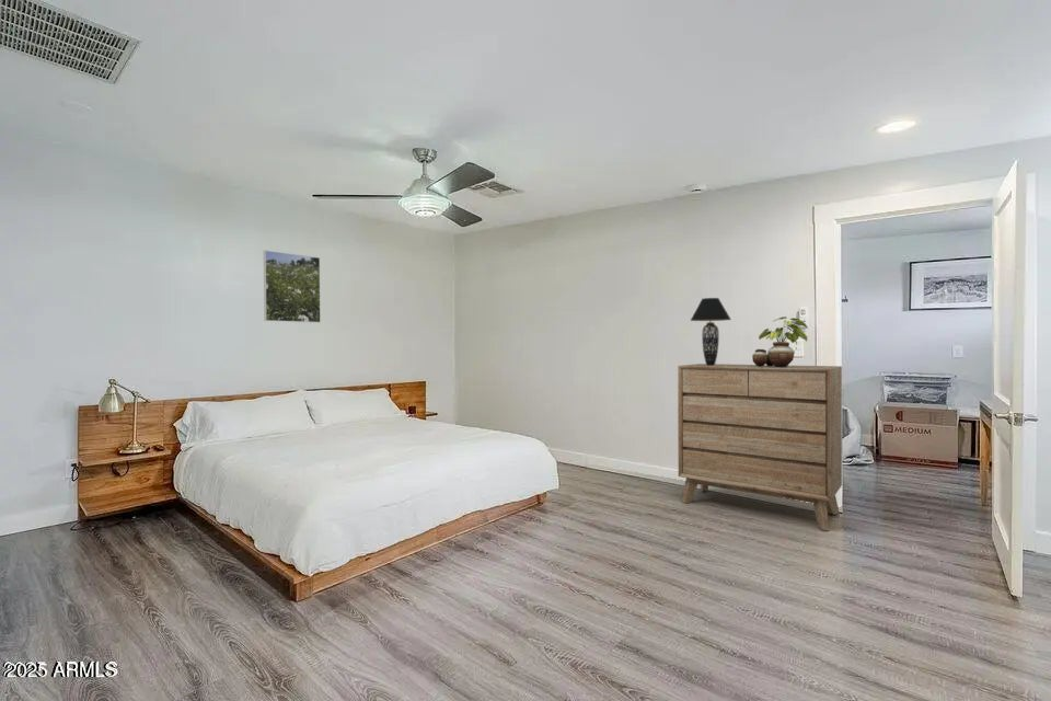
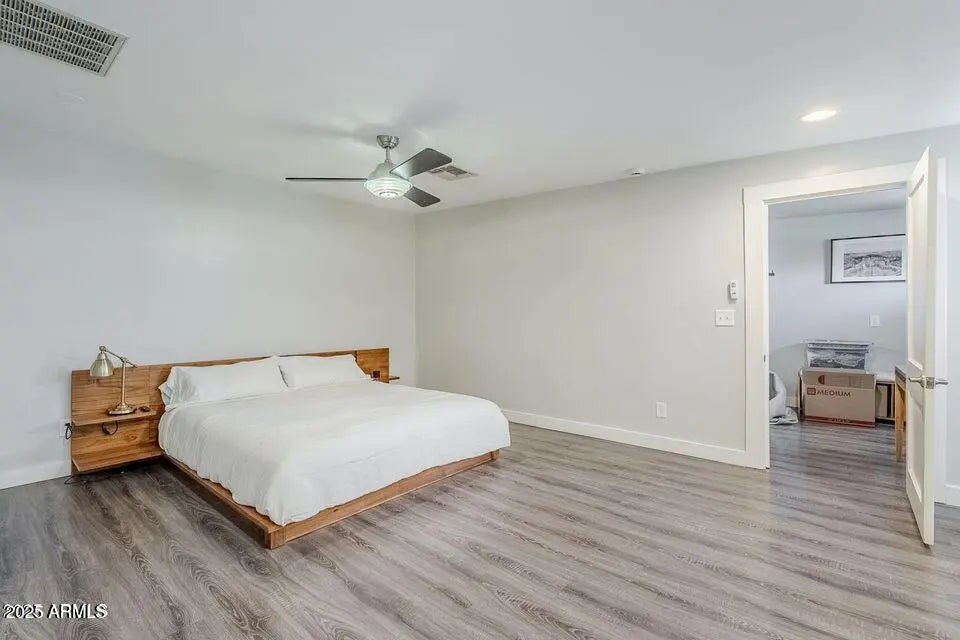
- potted plant [751,315,809,367]
- table lamp [689,297,732,366]
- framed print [263,250,322,323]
- dresser [677,363,843,532]
